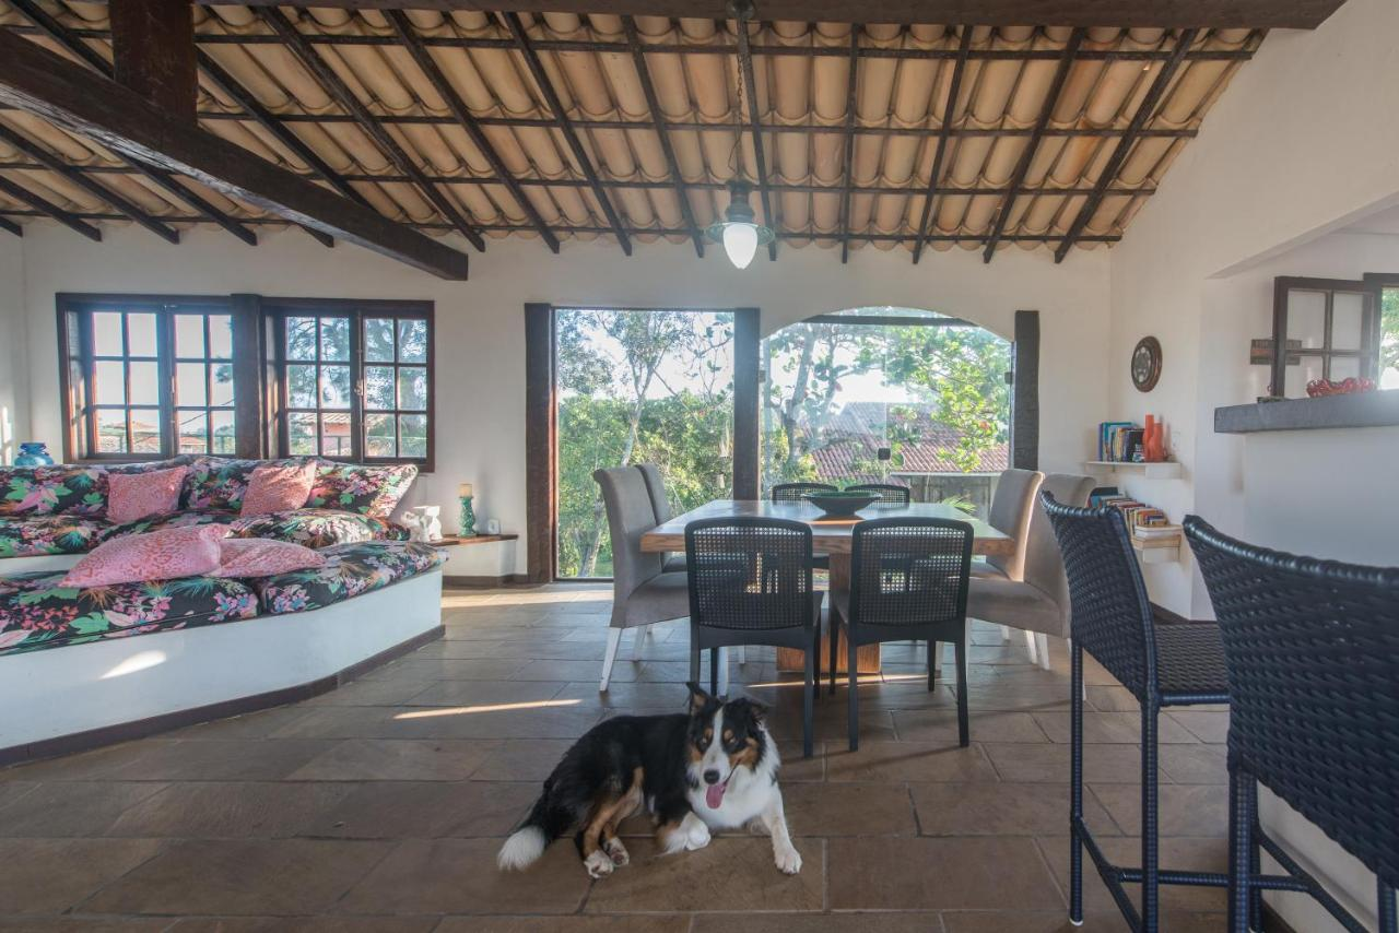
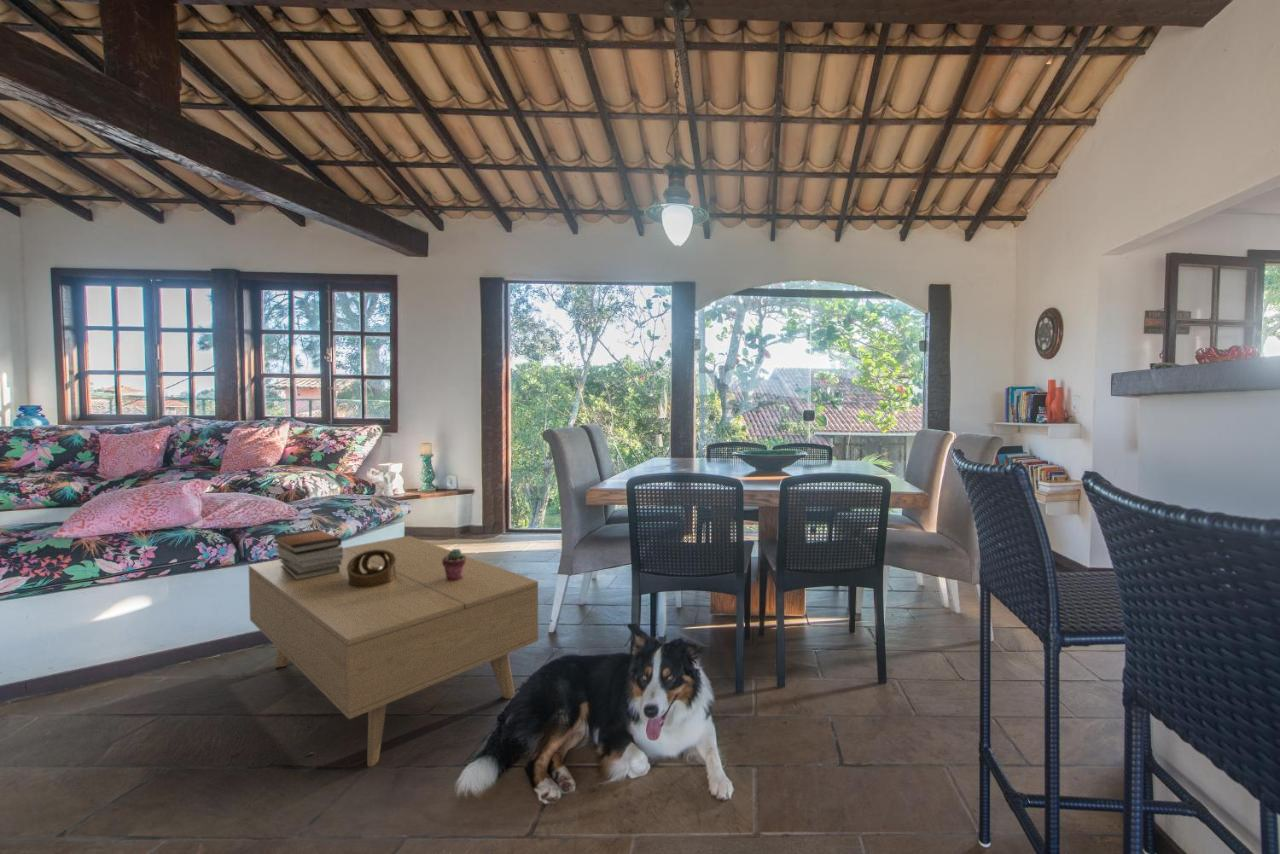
+ book stack [272,528,344,581]
+ coffee table [248,535,539,768]
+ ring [347,550,396,588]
+ potted succulent [442,548,466,581]
